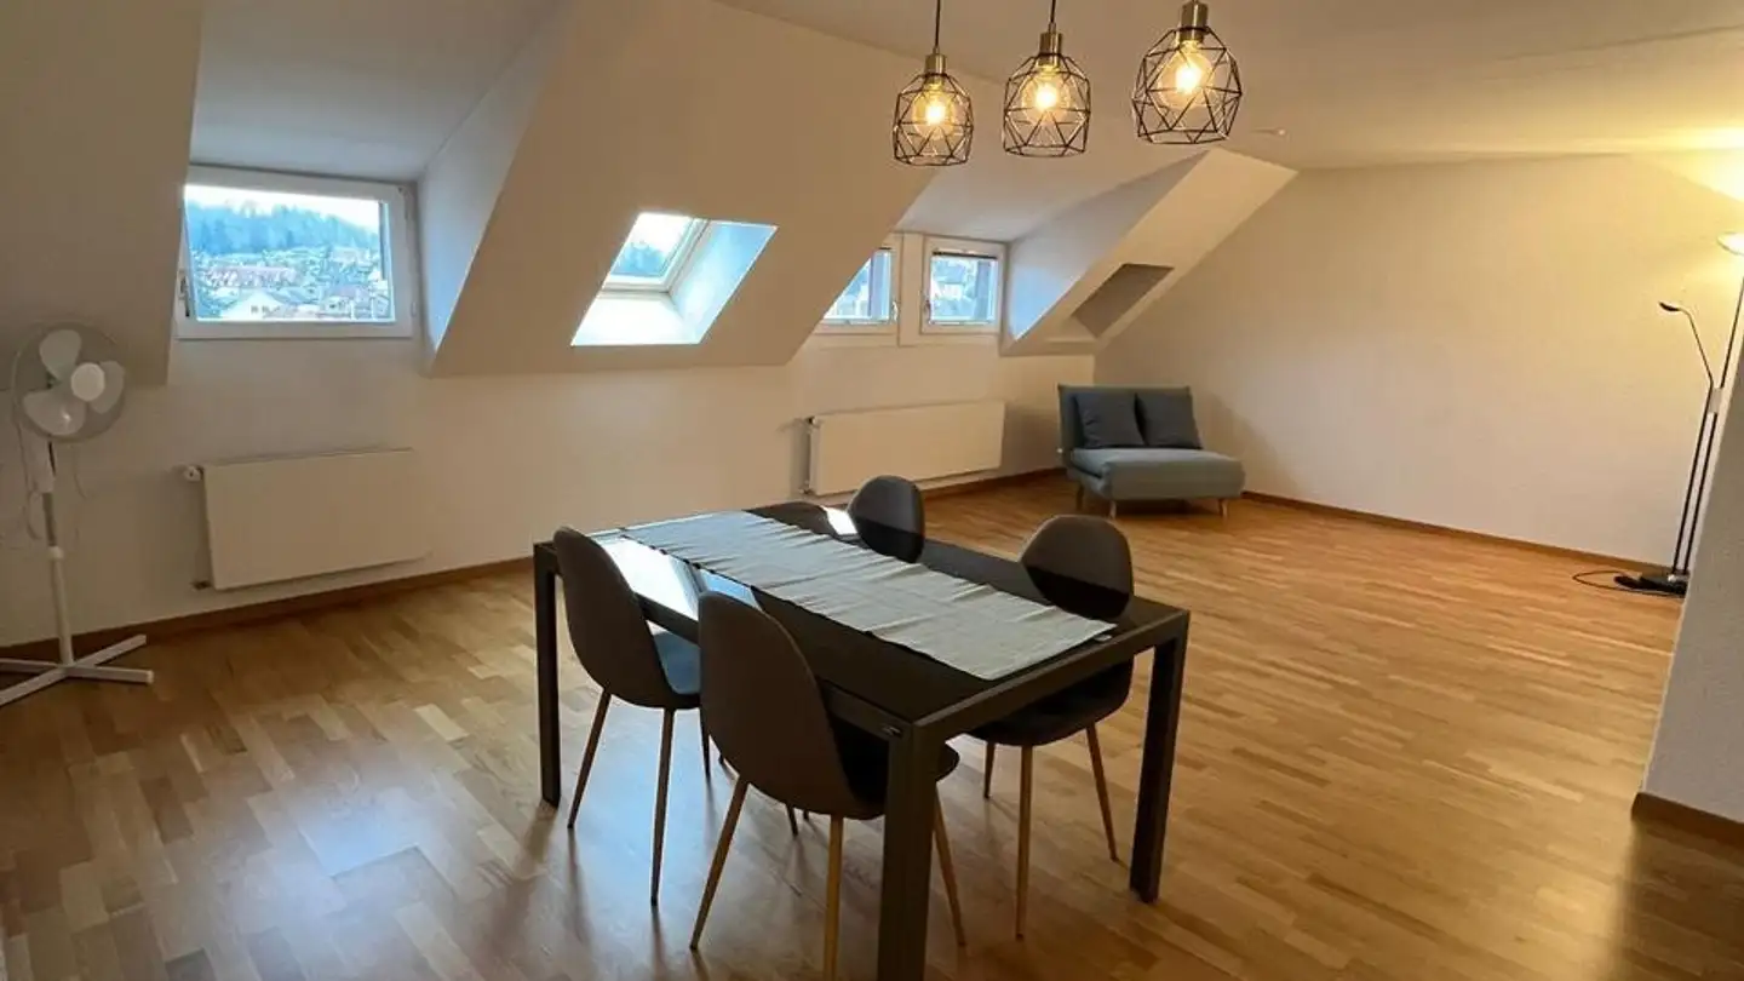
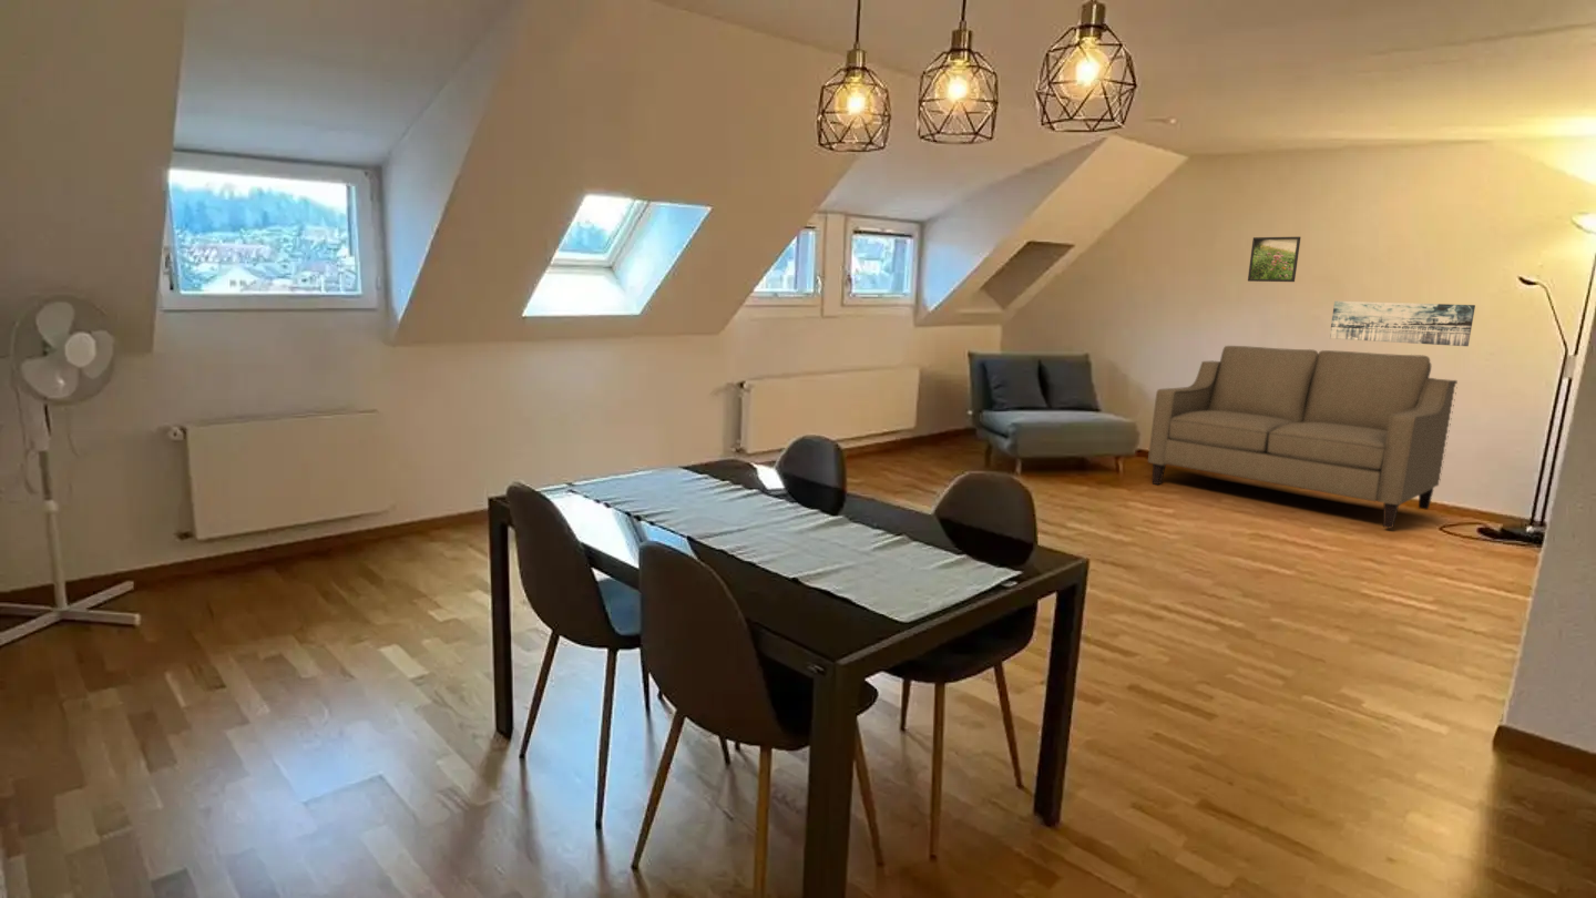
+ sofa [1147,345,1459,530]
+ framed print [1247,236,1302,283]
+ wall art [1328,300,1476,347]
